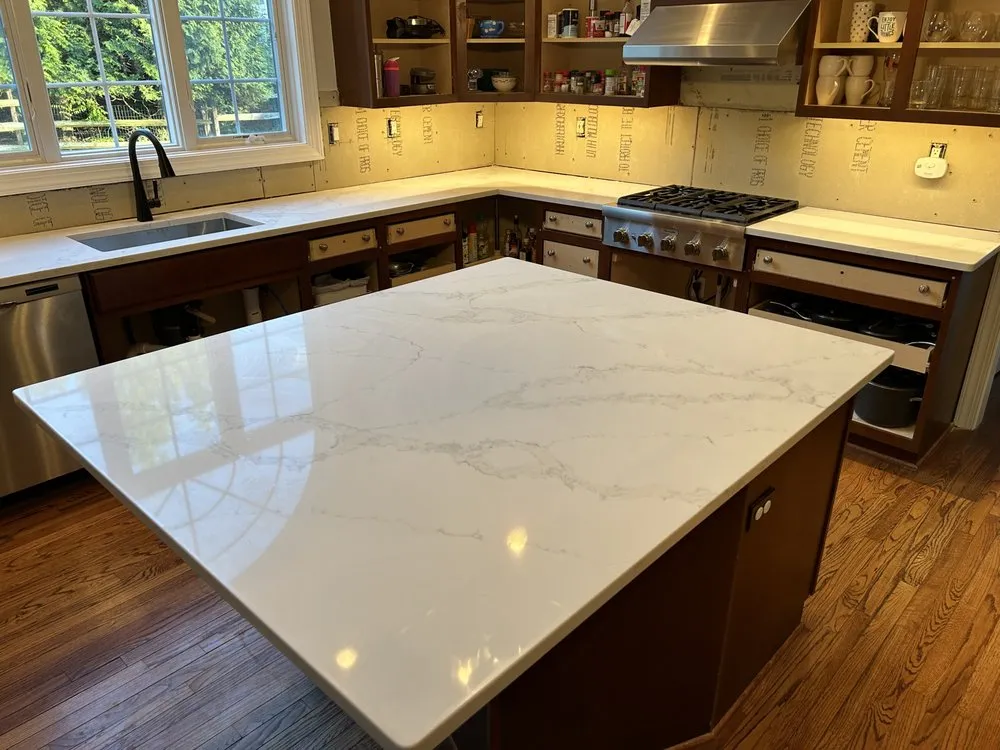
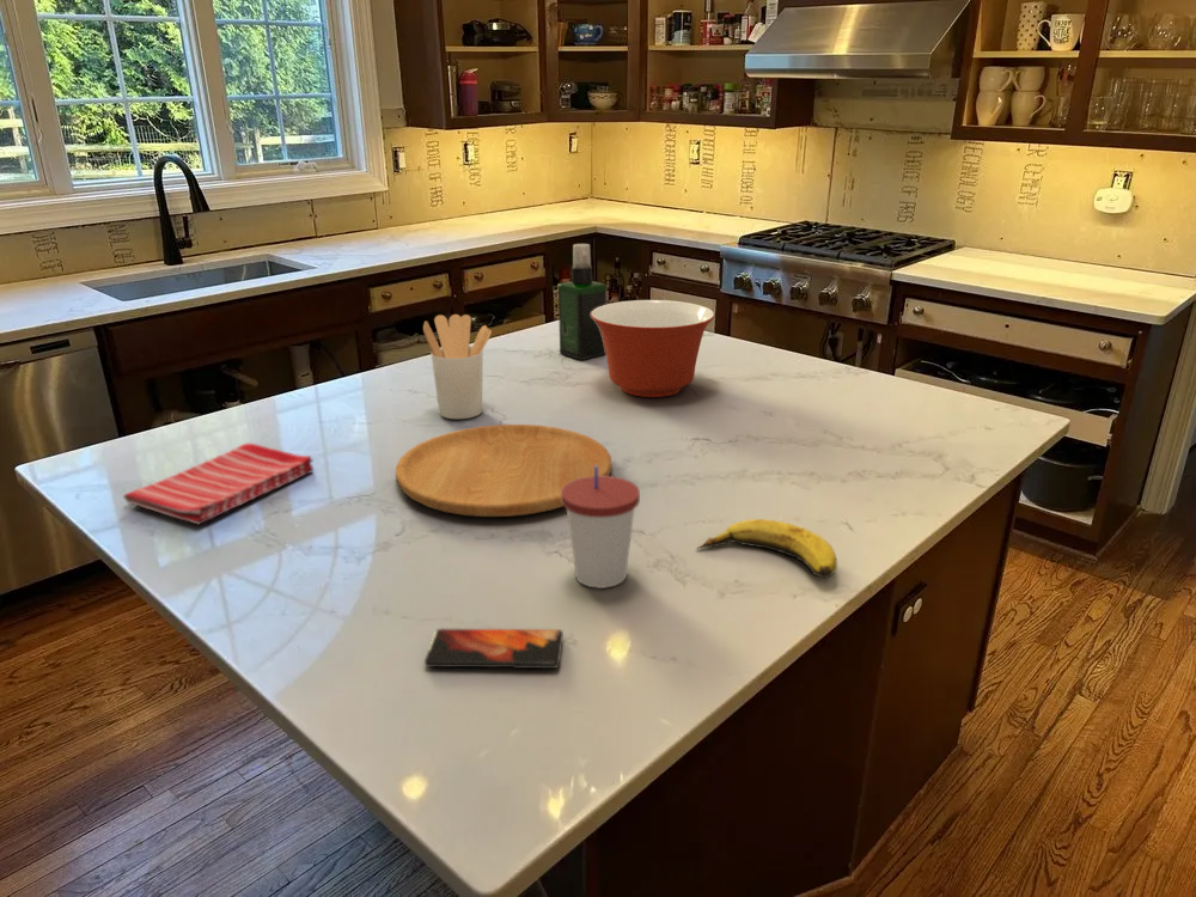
+ spray bottle [557,243,608,361]
+ smartphone [423,628,565,670]
+ dish towel [122,443,315,525]
+ cup [561,465,641,590]
+ banana [695,518,838,579]
+ mixing bowl [591,299,716,398]
+ cutting board [395,423,612,518]
+ utensil holder [422,313,493,420]
